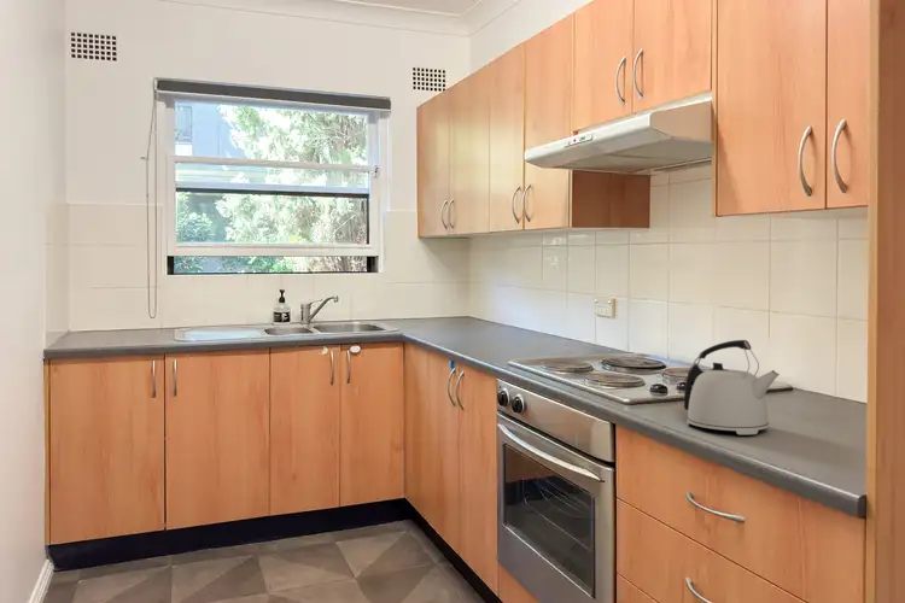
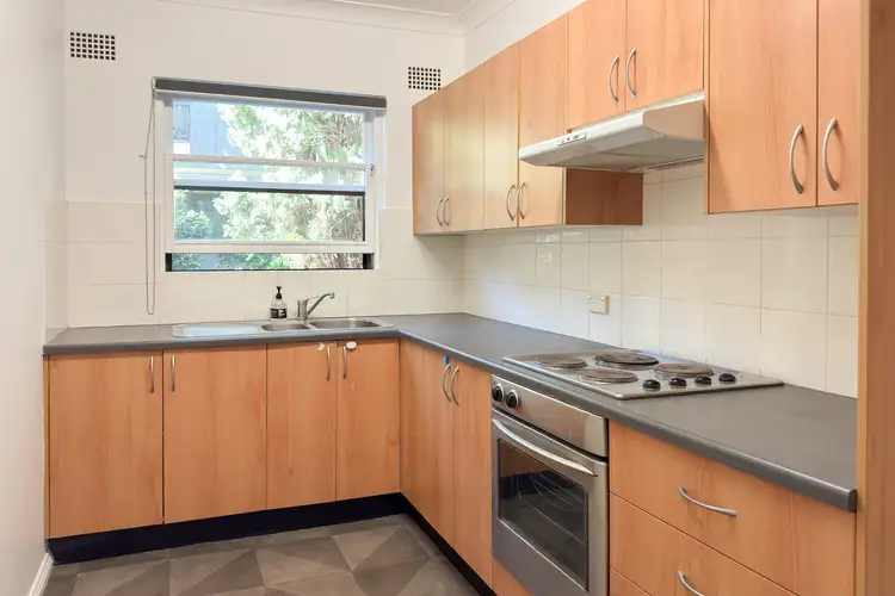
- kettle [683,339,781,435]
